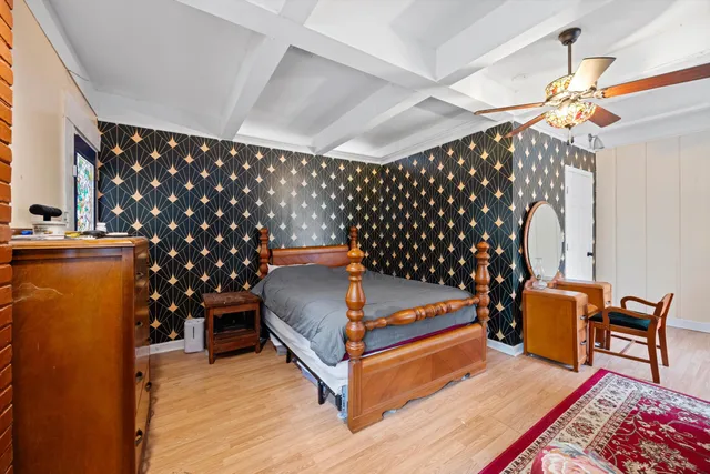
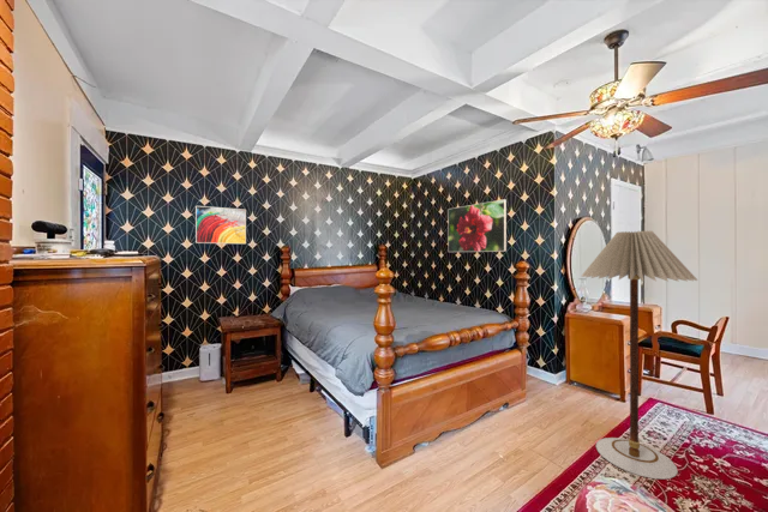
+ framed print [446,198,508,253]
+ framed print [194,205,247,245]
+ floor lamp [581,230,698,480]
